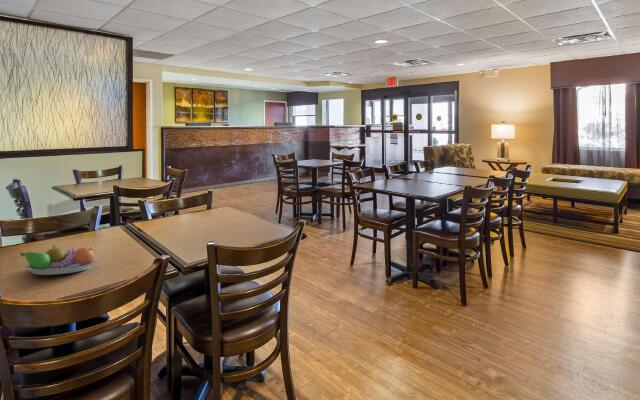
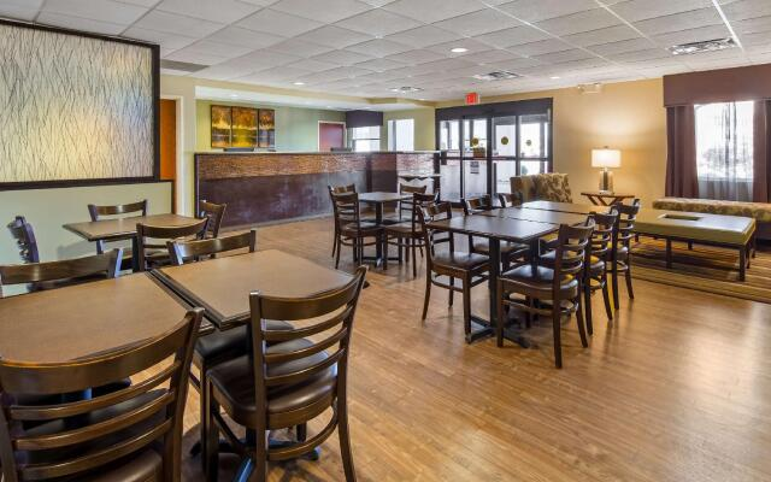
- fruit bowl [19,243,97,276]
